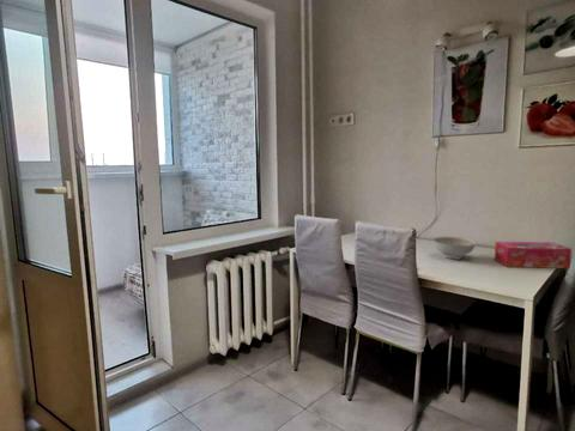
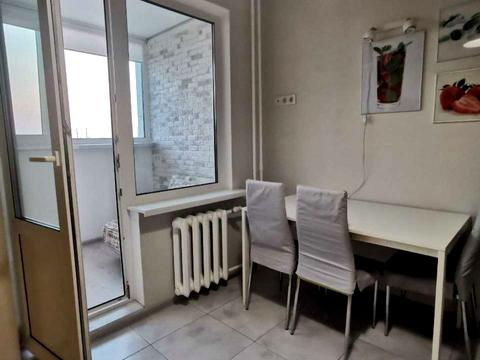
- decorative bowl [431,236,477,261]
- tissue box [494,241,573,269]
